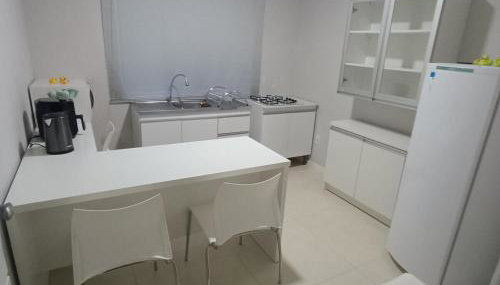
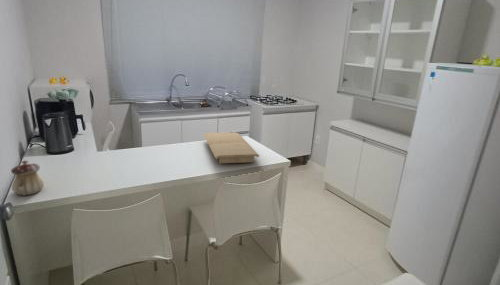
+ cutting board [203,131,260,164]
+ teapot [10,159,45,196]
